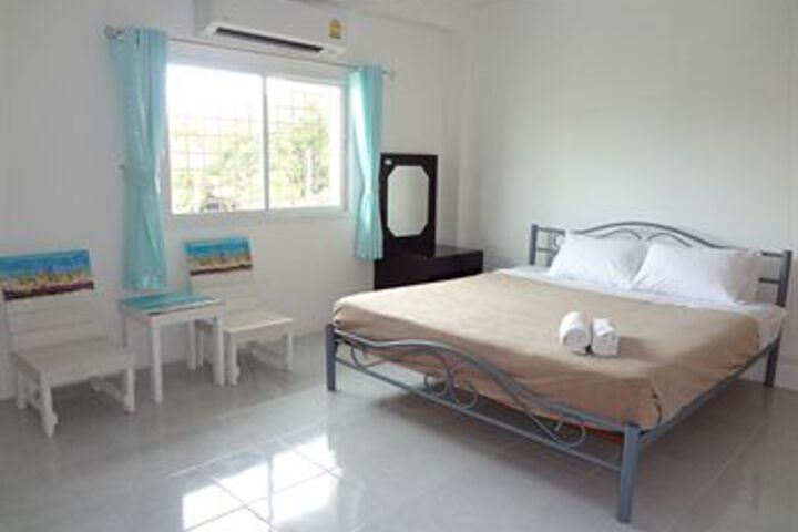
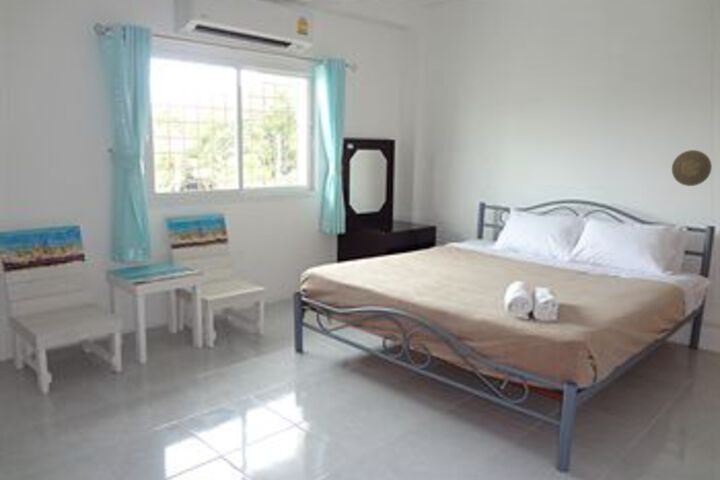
+ decorative plate [671,149,713,187]
